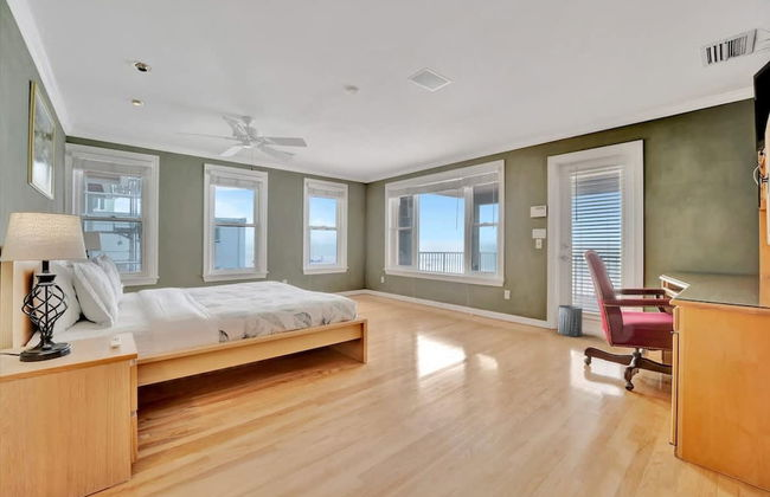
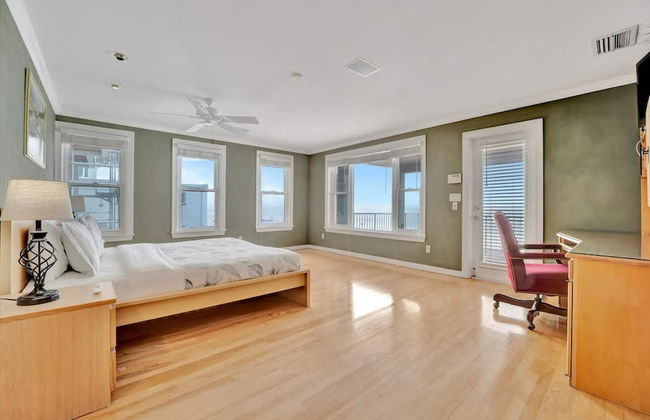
- trash can [557,304,583,337]
